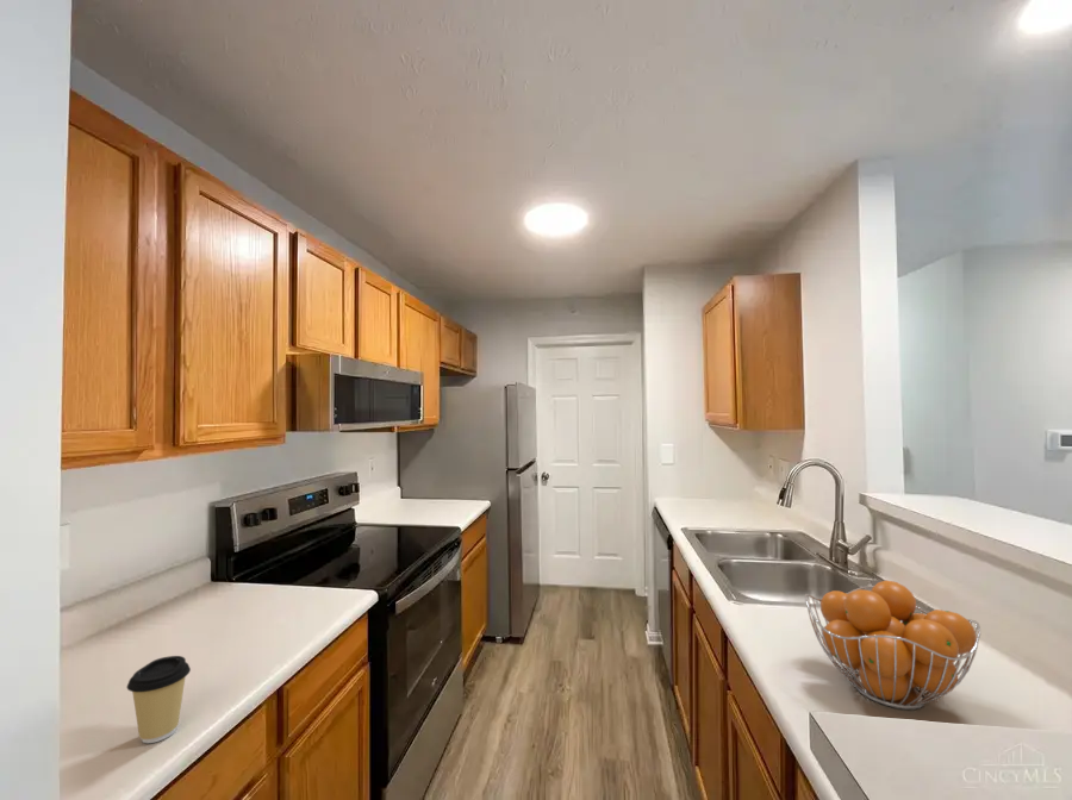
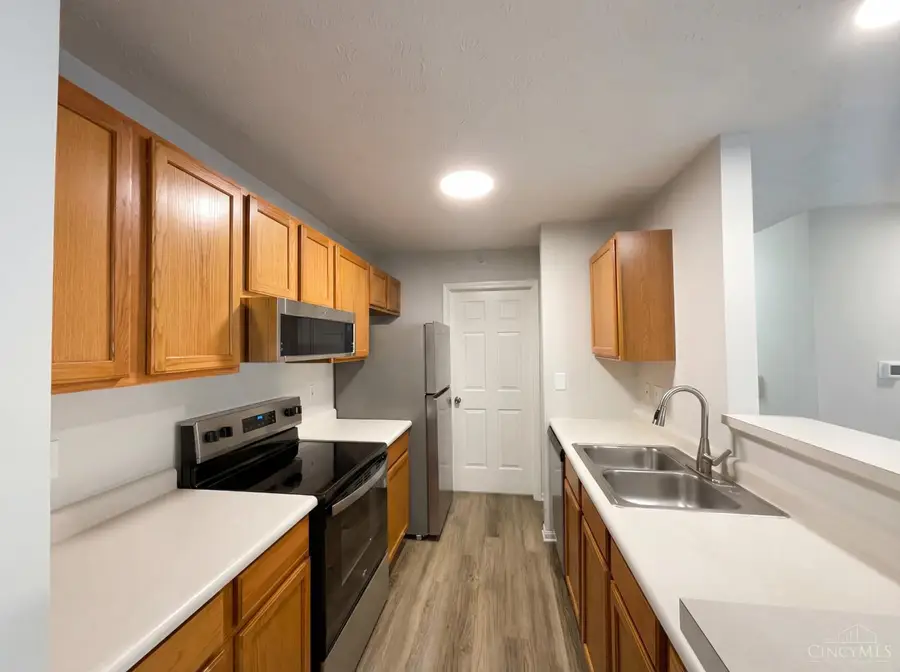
- fruit basket [804,579,981,711]
- coffee cup [126,655,192,744]
